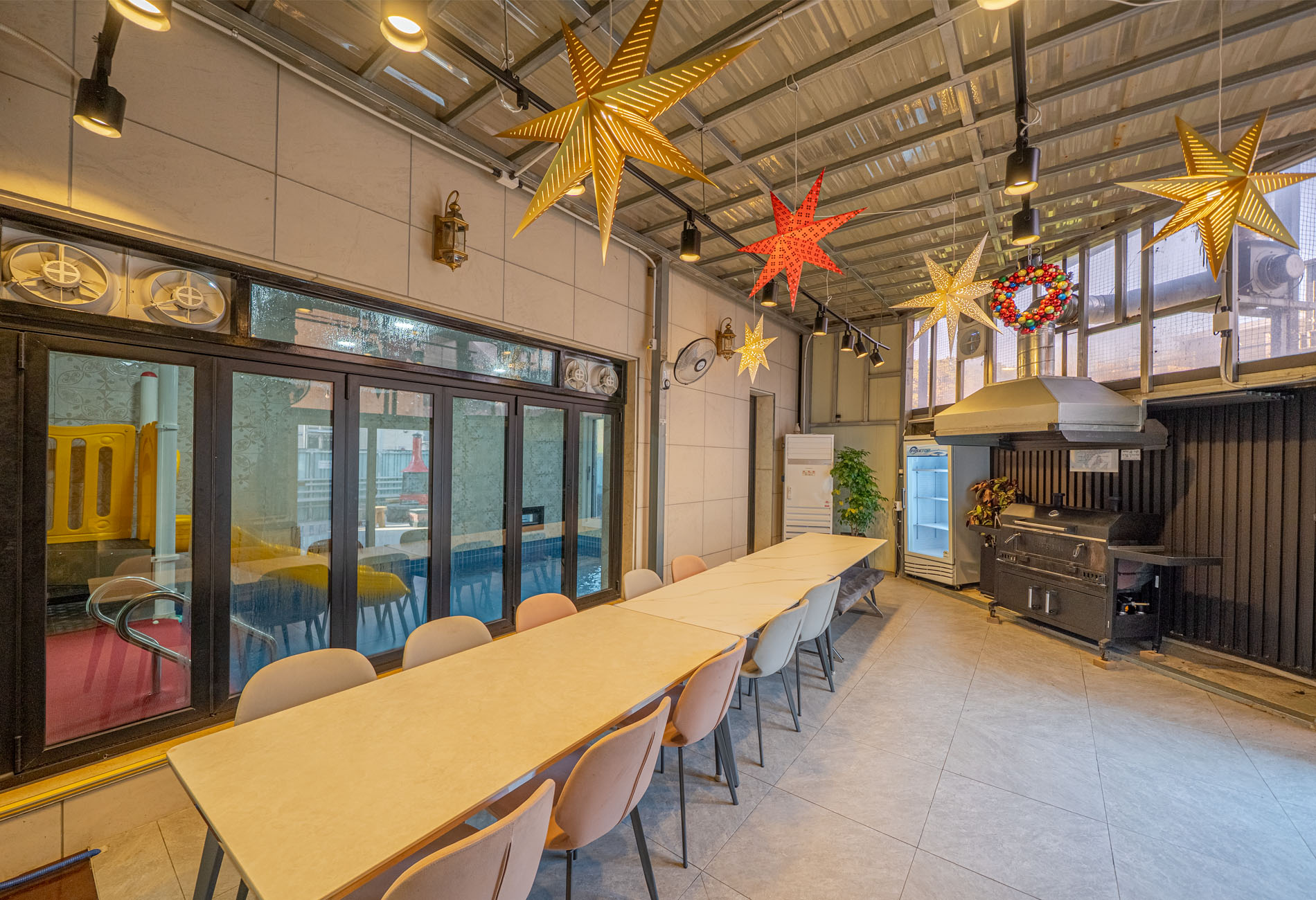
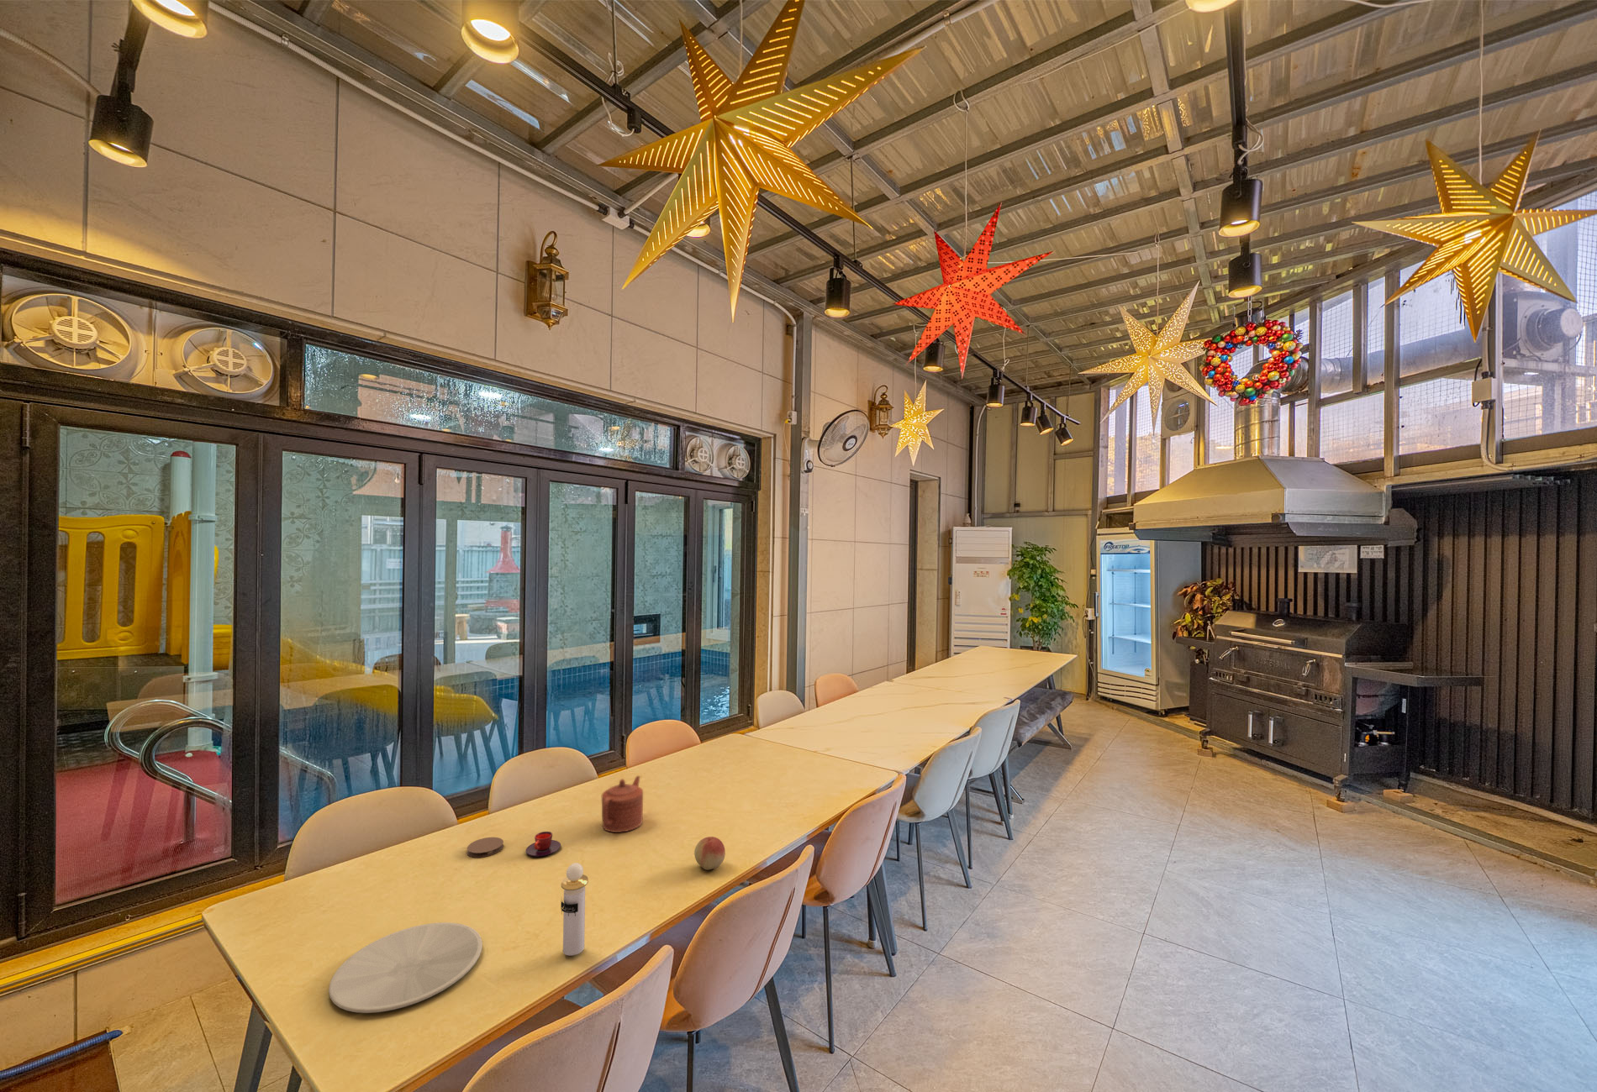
+ teacup [524,831,562,857]
+ teapot [601,775,644,834]
+ plate [328,921,483,1014]
+ fruit [693,836,726,871]
+ perfume bottle [559,861,590,956]
+ coaster [466,837,505,859]
